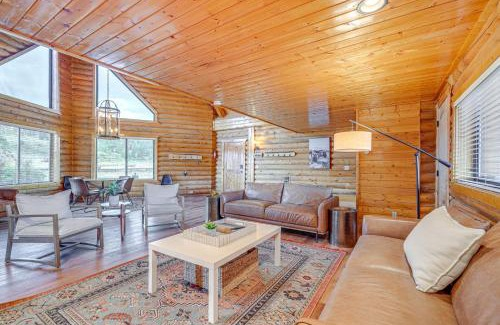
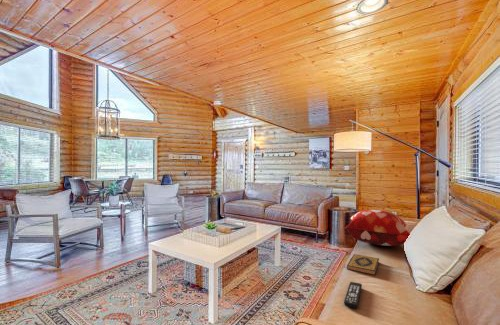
+ hardback book [346,253,380,276]
+ decorative pillow [344,209,411,247]
+ remote control [343,281,363,309]
